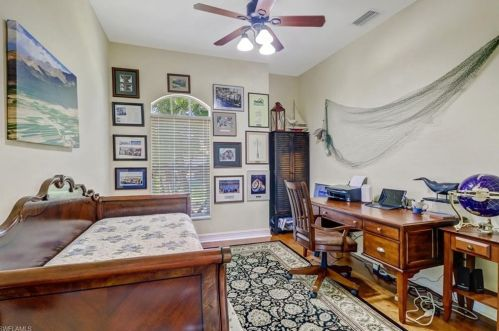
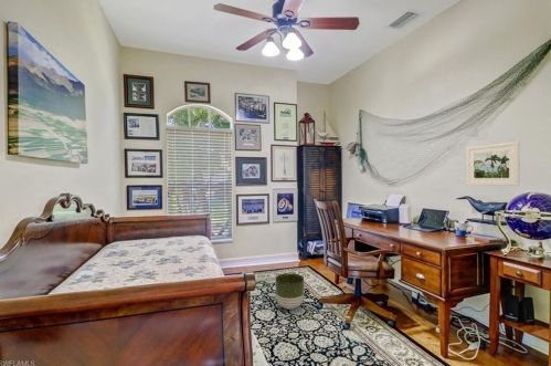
+ planter [274,272,305,311]
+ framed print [466,140,521,187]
